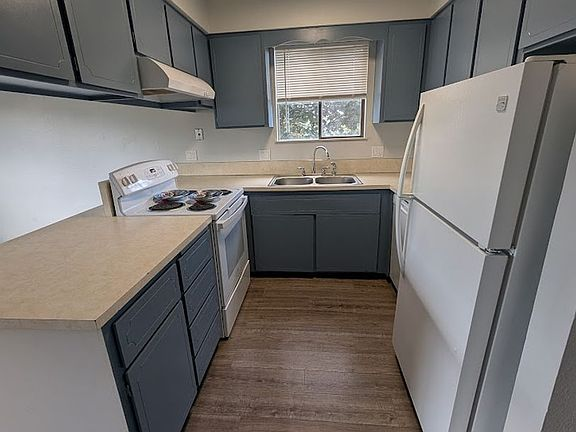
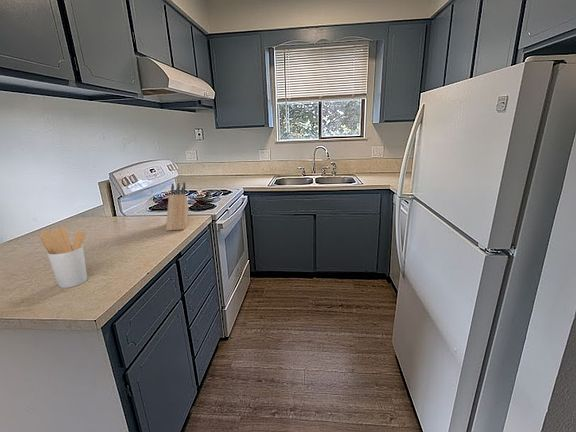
+ knife block [165,182,189,232]
+ utensil holder [39,226,88,289]
